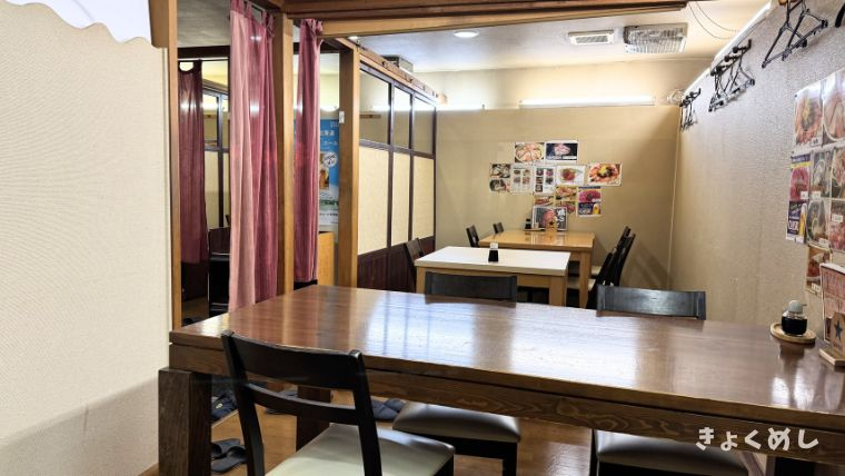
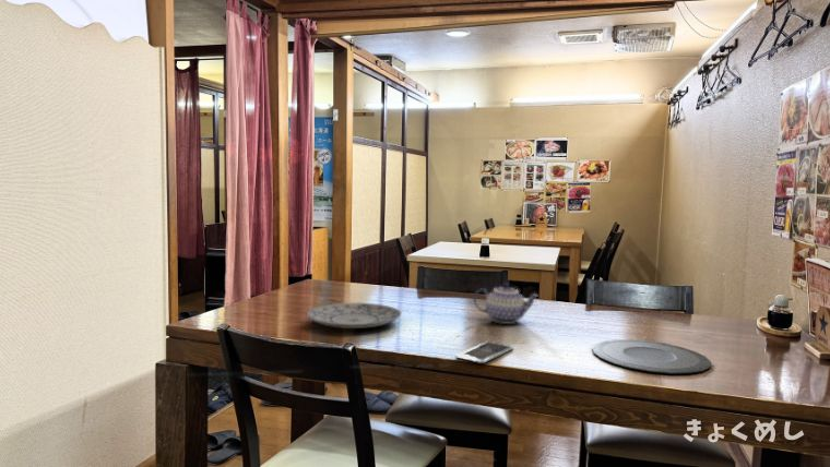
+ plate [591,338,712,375]
+ plate [306,302,403,330]
+ smartphone [455,340,514,364]
+ teapot [473,282,541,325]
